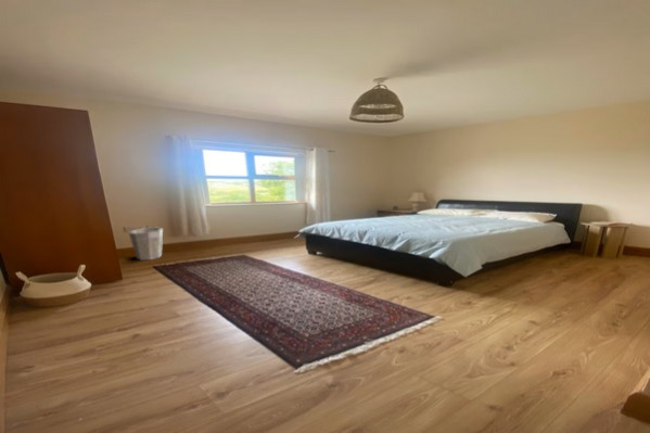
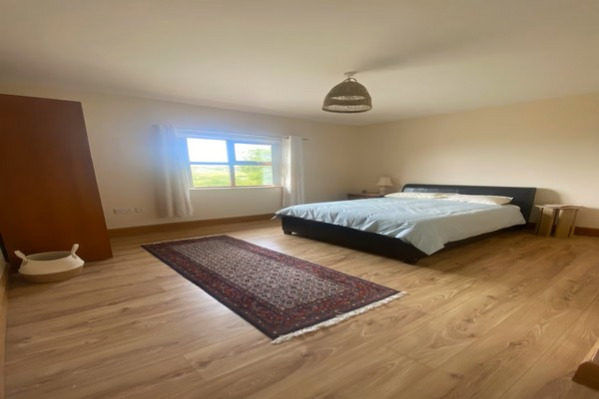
- waste bin [128,227,164,262]
